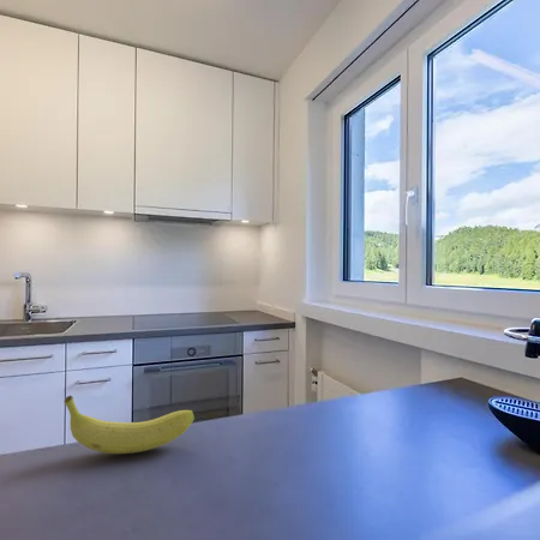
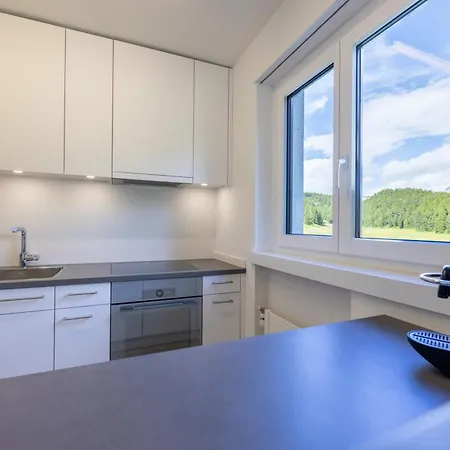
- fruit [64,395,196,455]
